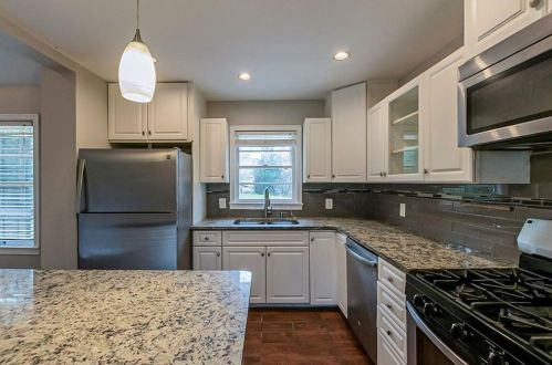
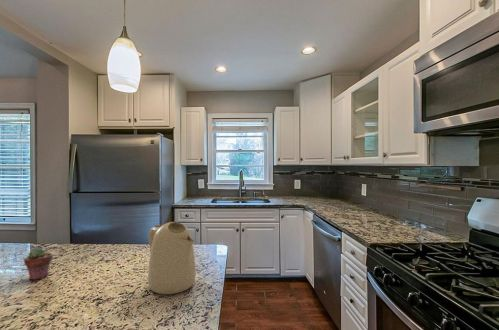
+ potted succulent [23,247,53,281]
+ kettle [147,221,197,295]
